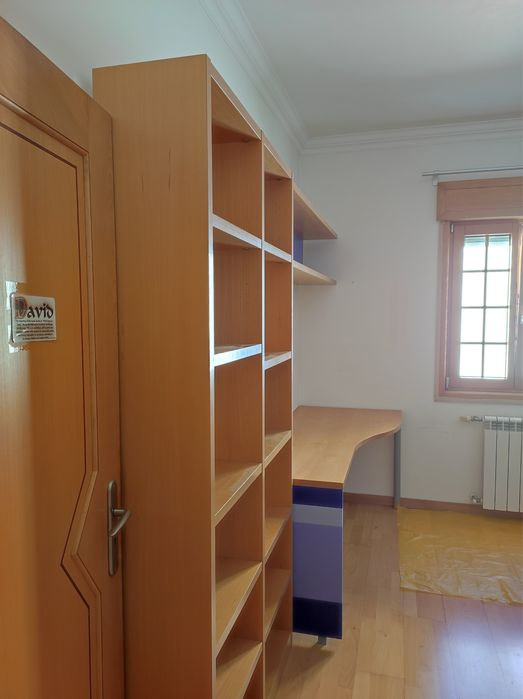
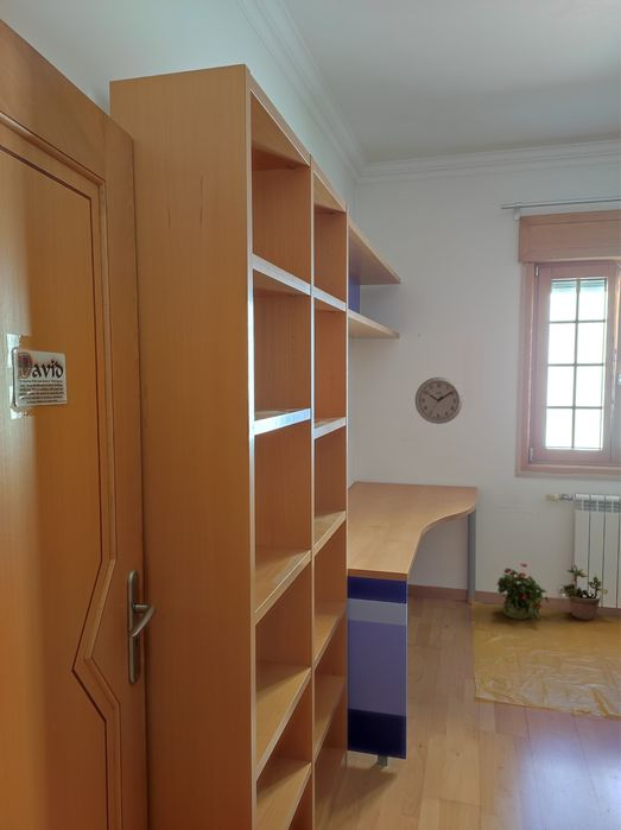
+ potted plant [495,562,551,620]
+ potted plant [560,563,609,622]
+ wall clock [414,376,464,425]
